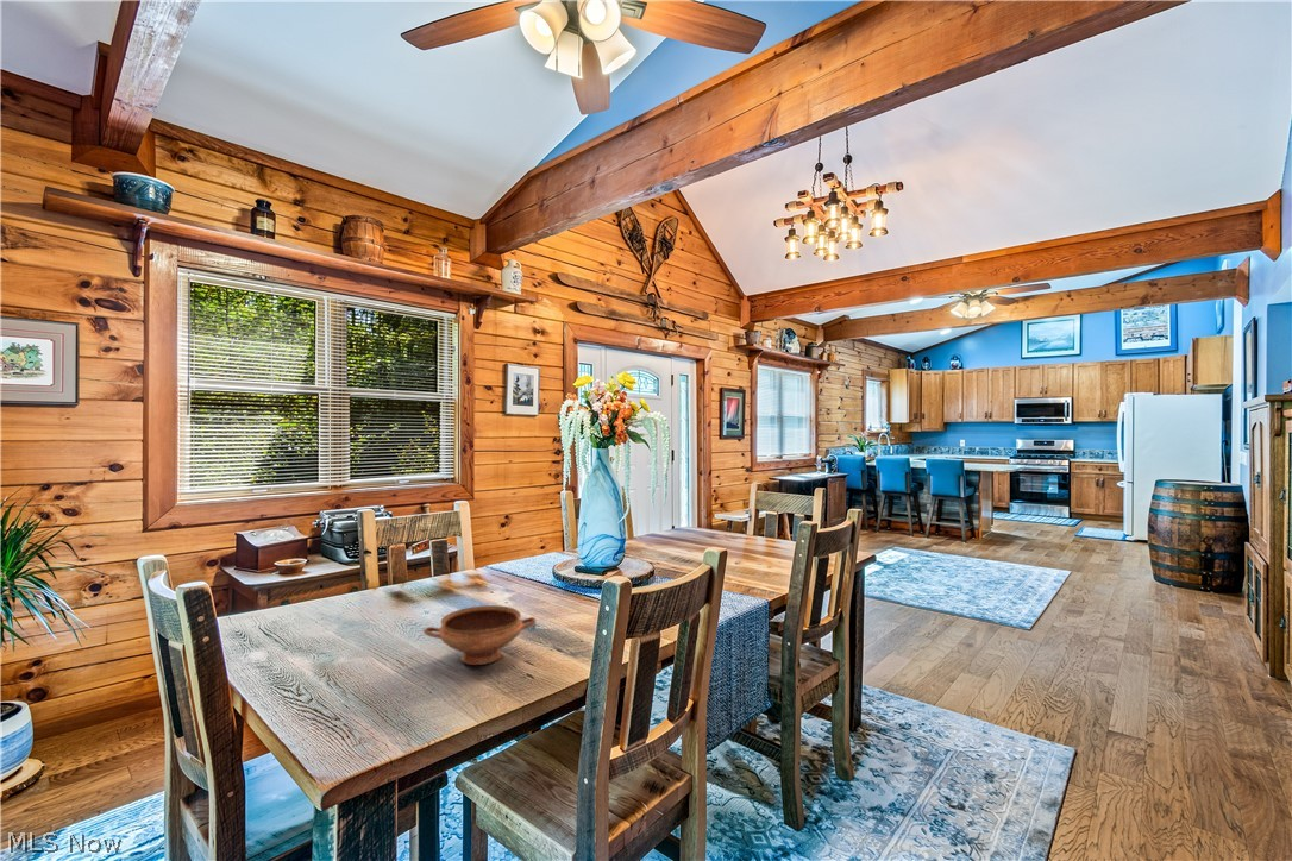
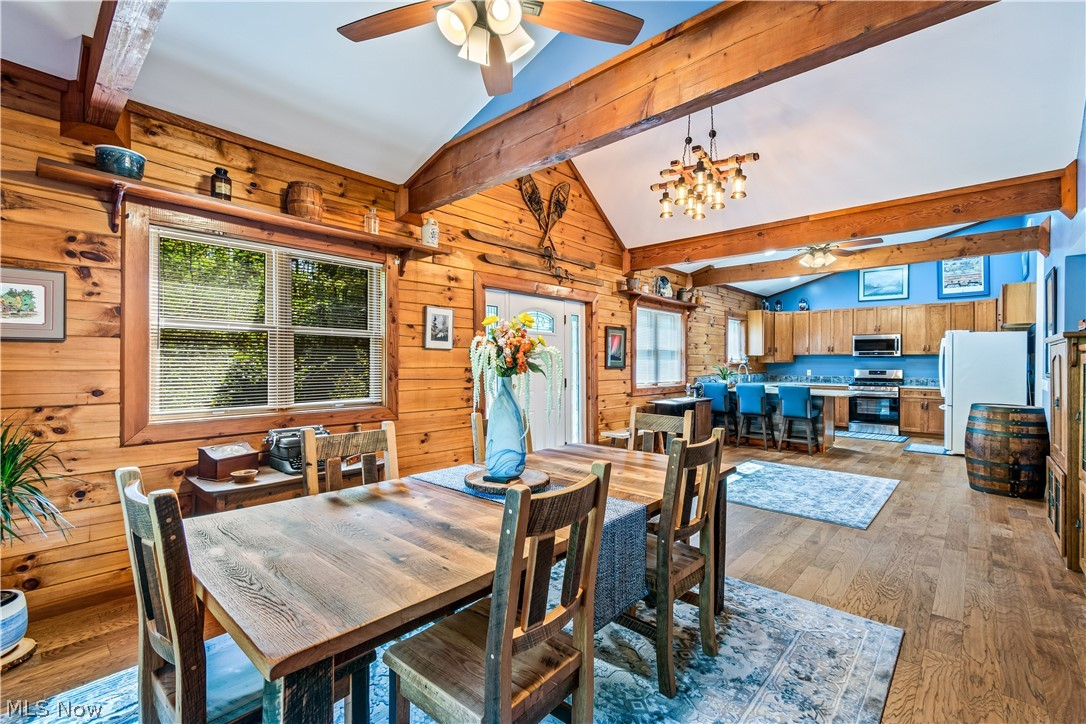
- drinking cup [422,604,537,666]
